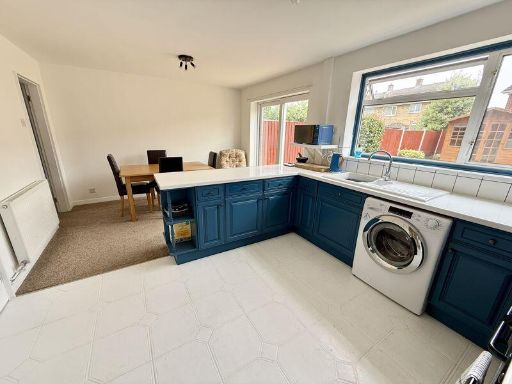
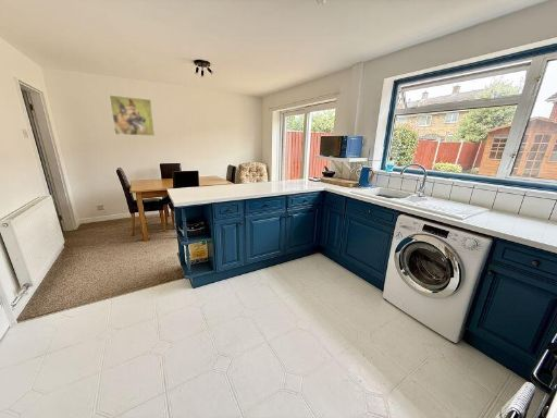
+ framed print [108,94,156,137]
